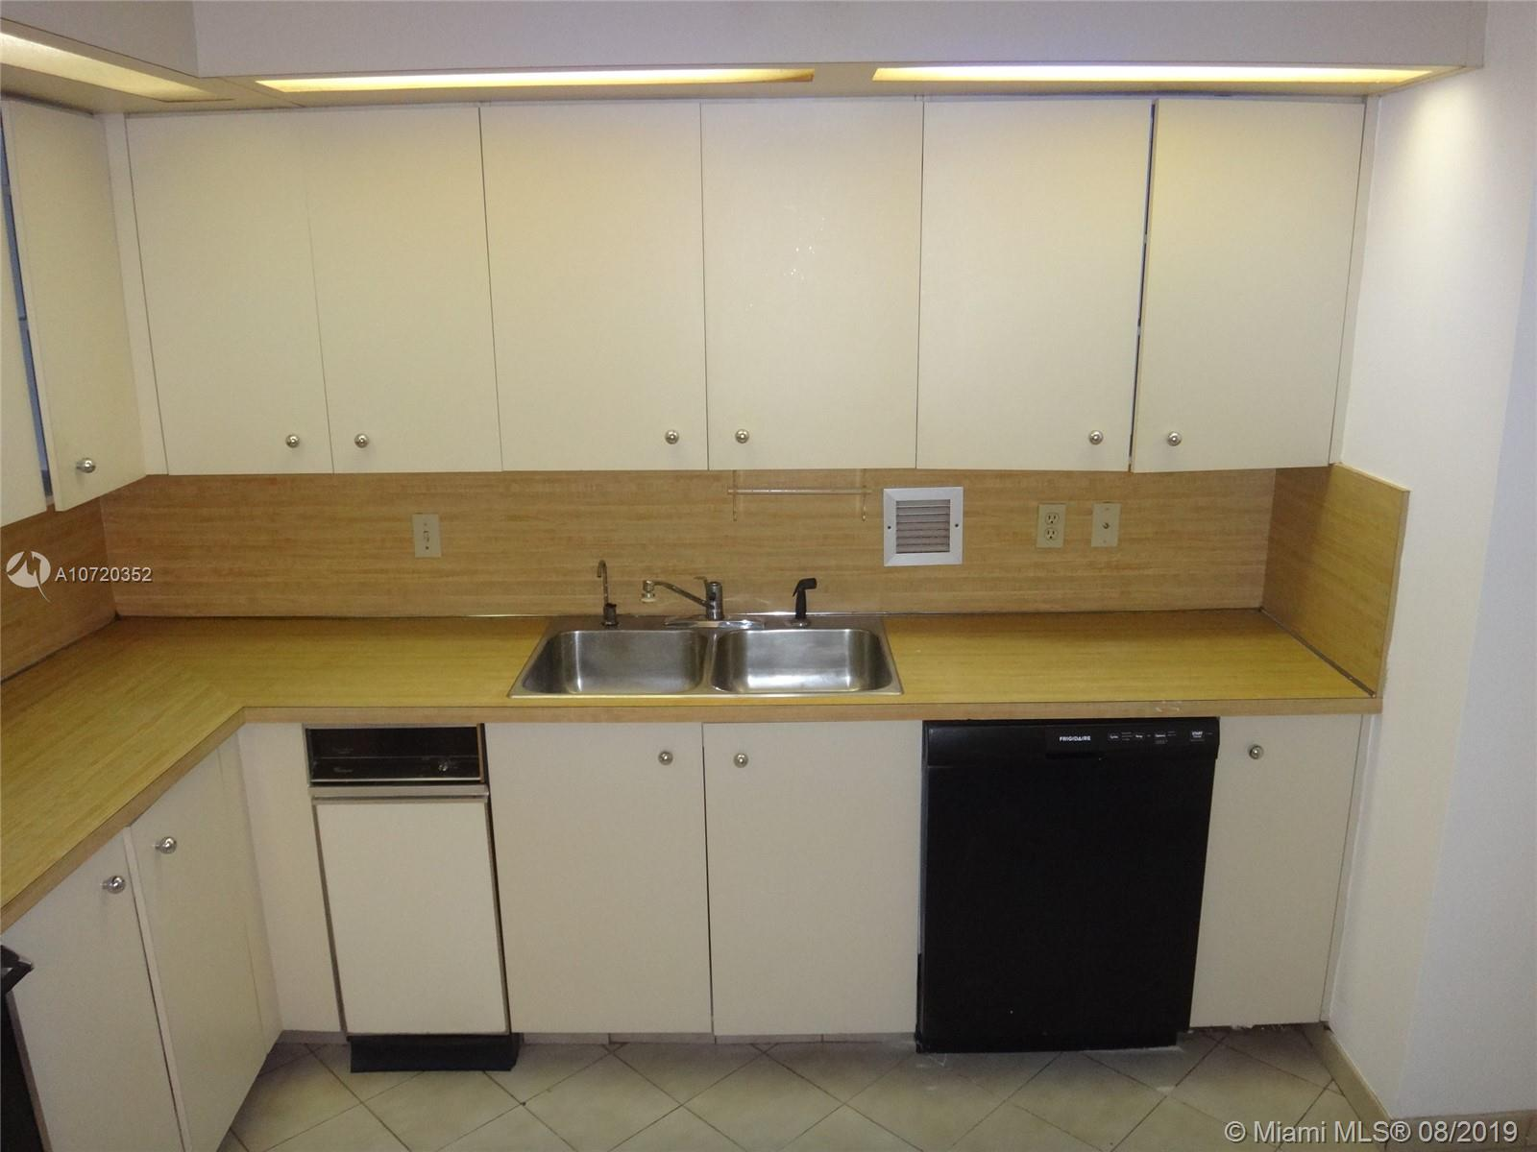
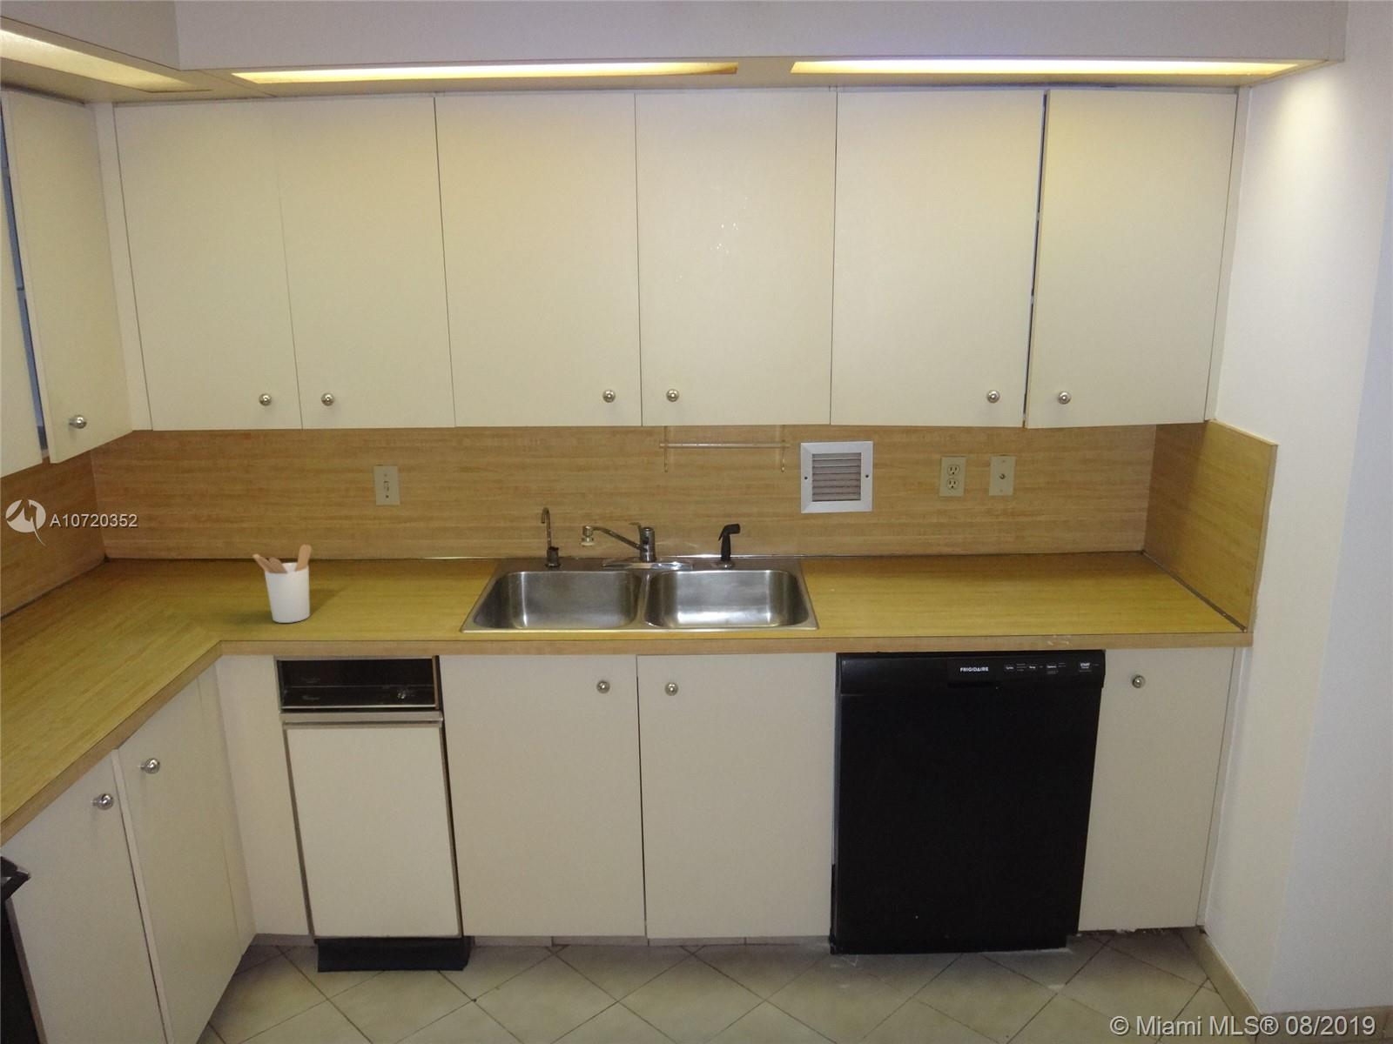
+ utensil holder [251,544,313,624]
